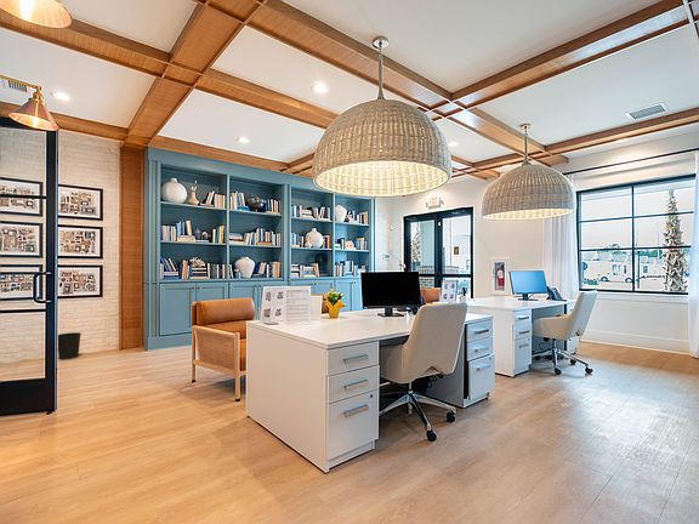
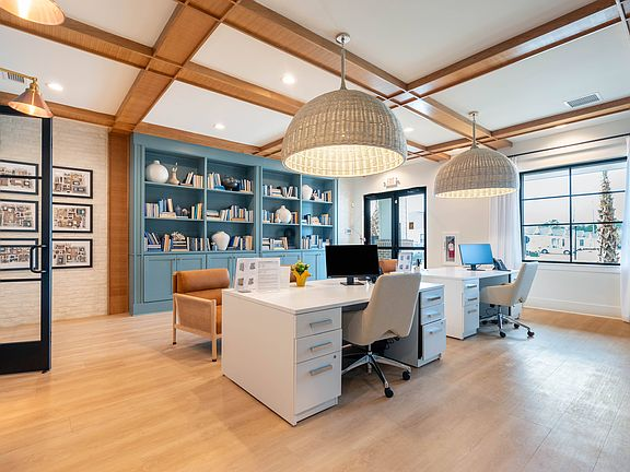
- wastebasket [57,331,81,361]
